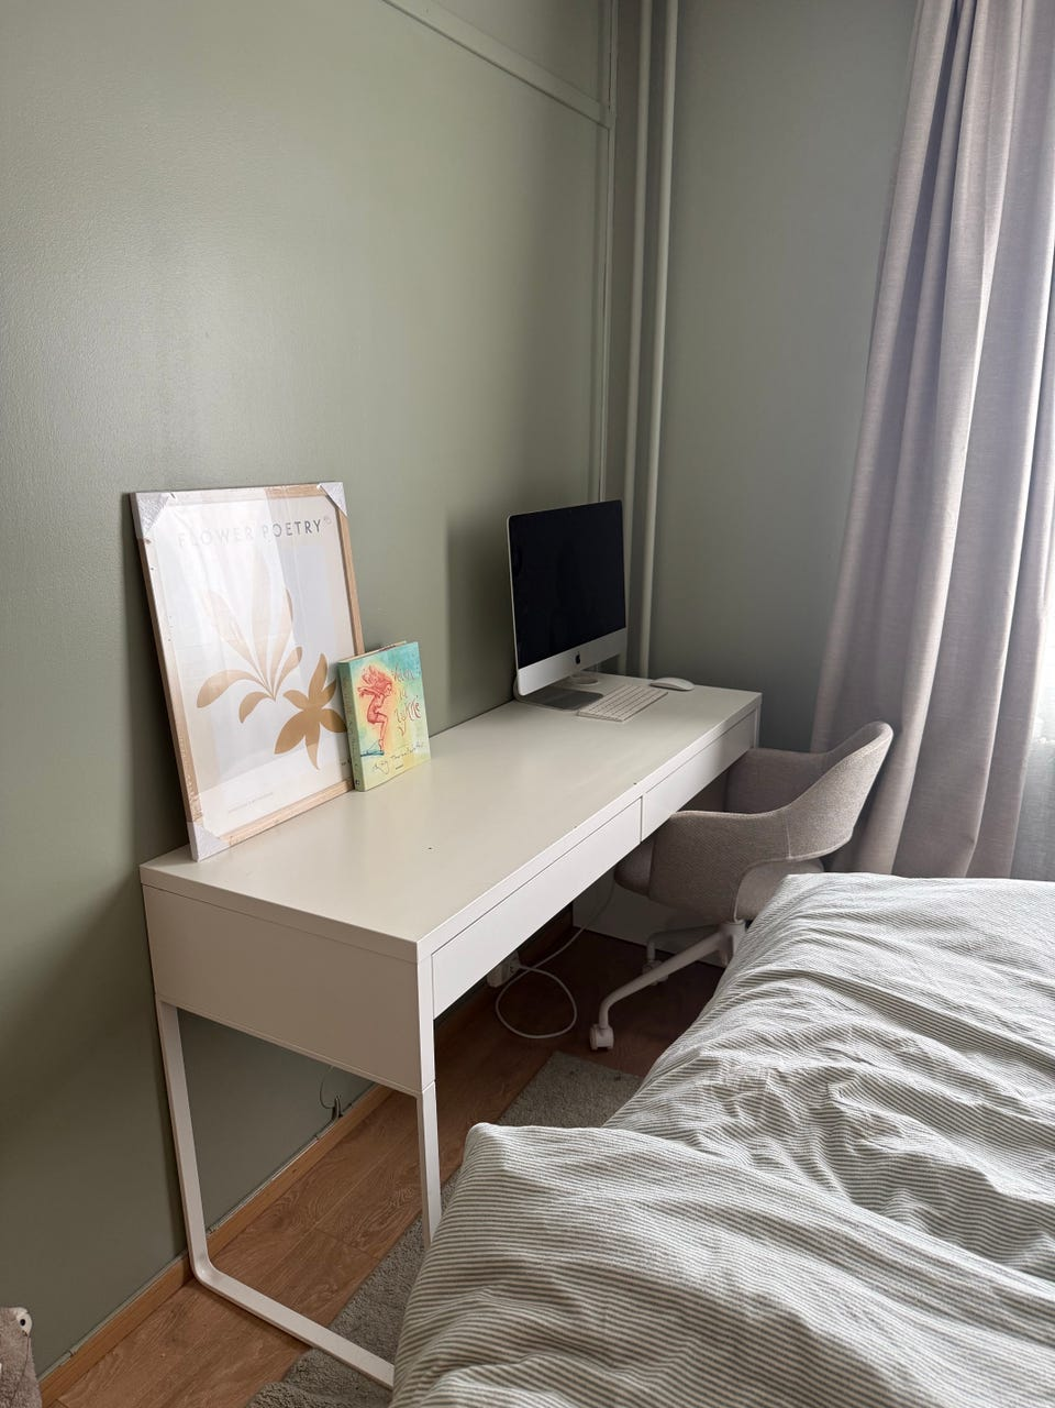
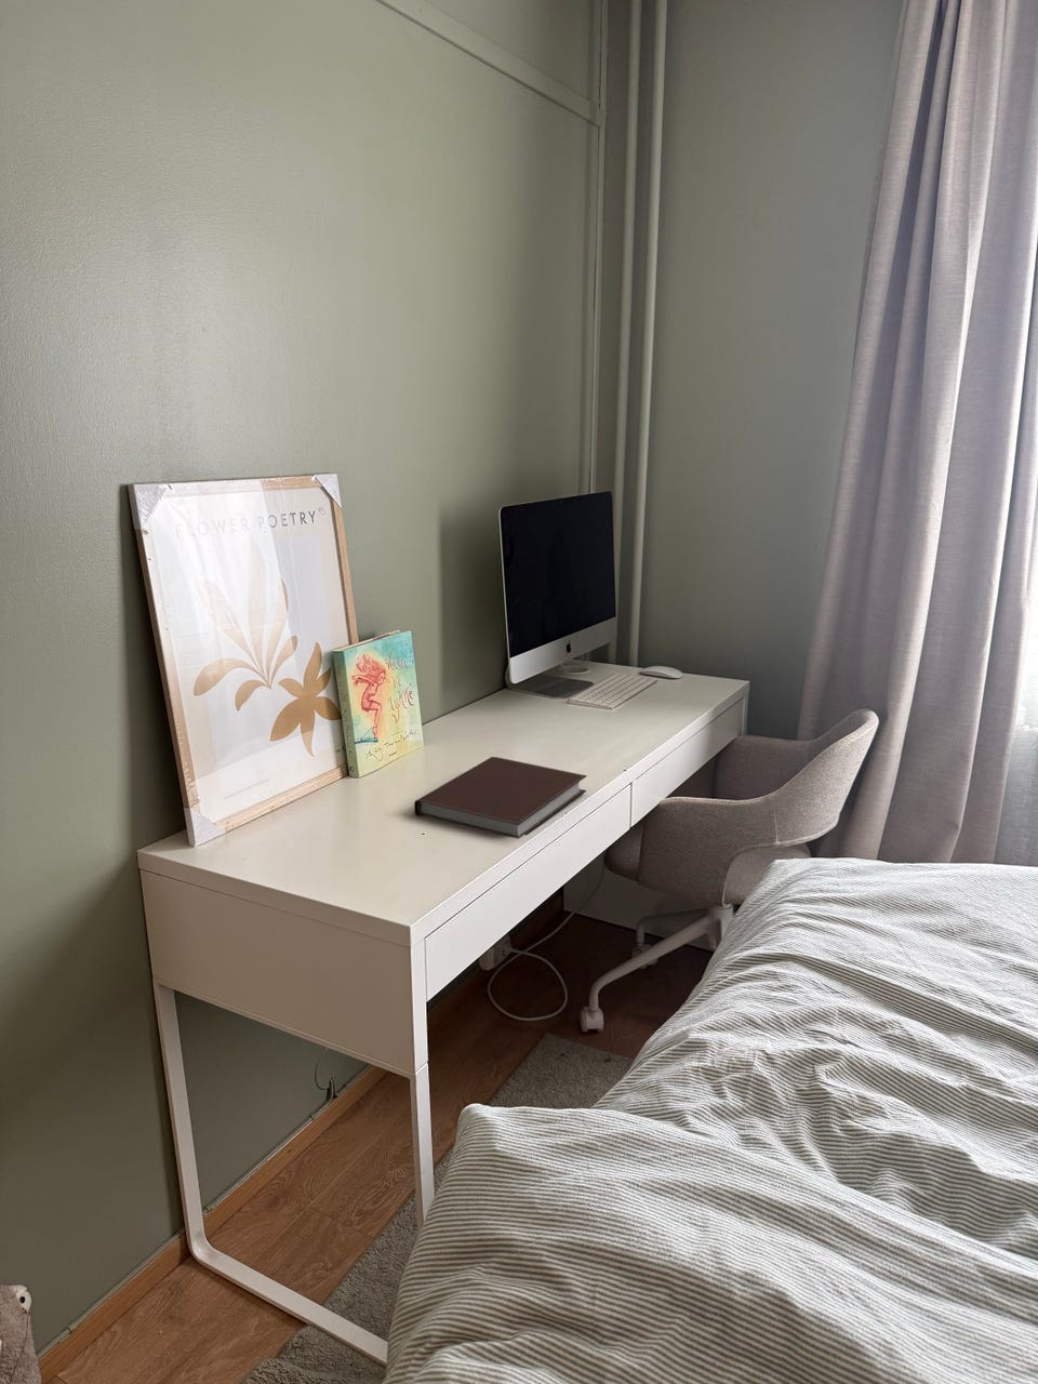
+ notebook [413,756,588,840]
